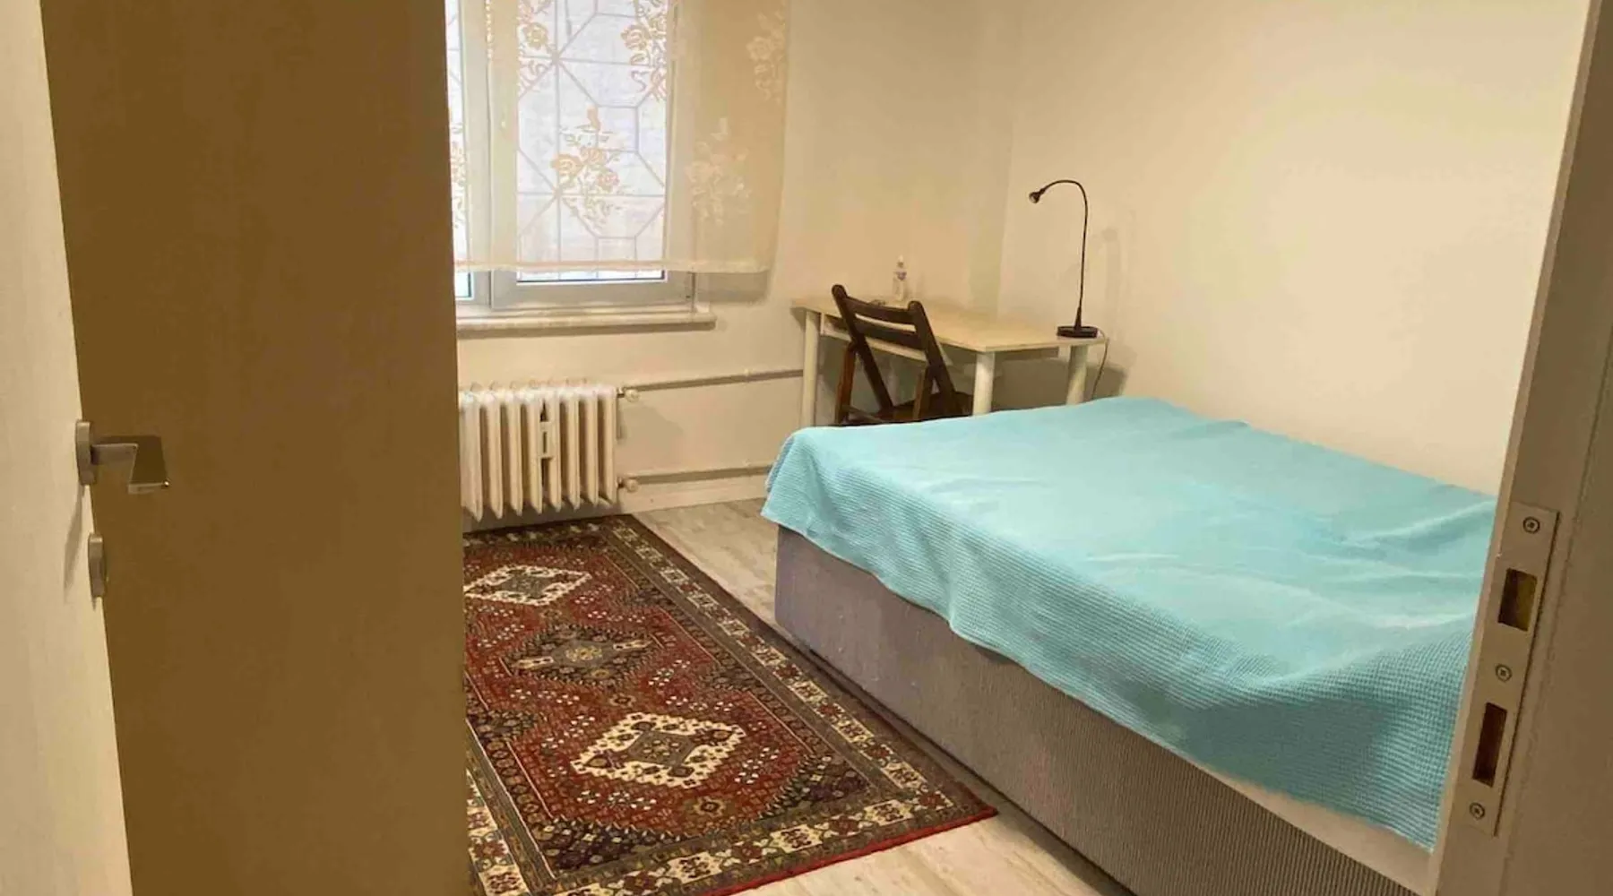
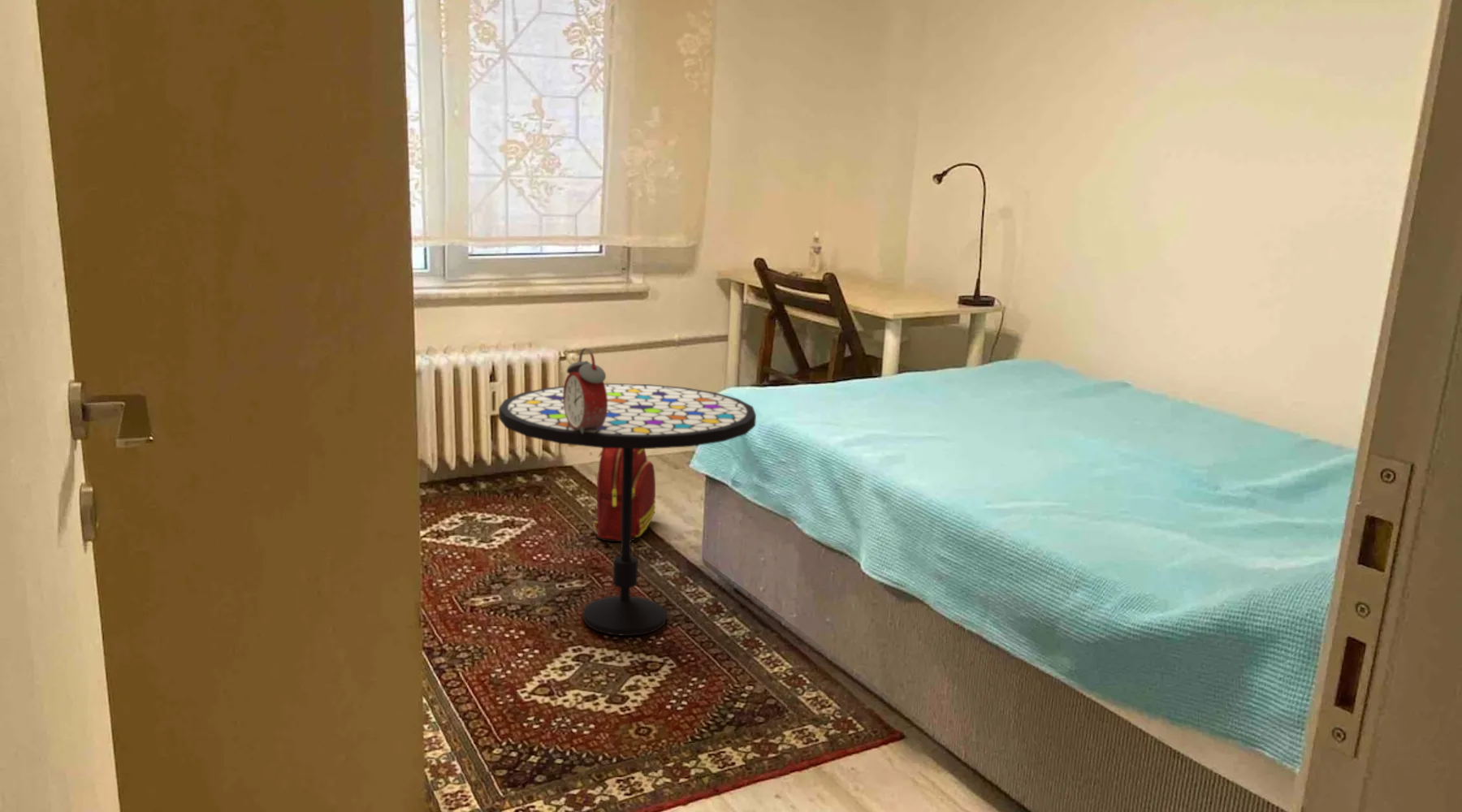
+ backpack [592,448,656,542]
+ alarm clock [563,348,608,434]
+ side table [498,382,757,637]
